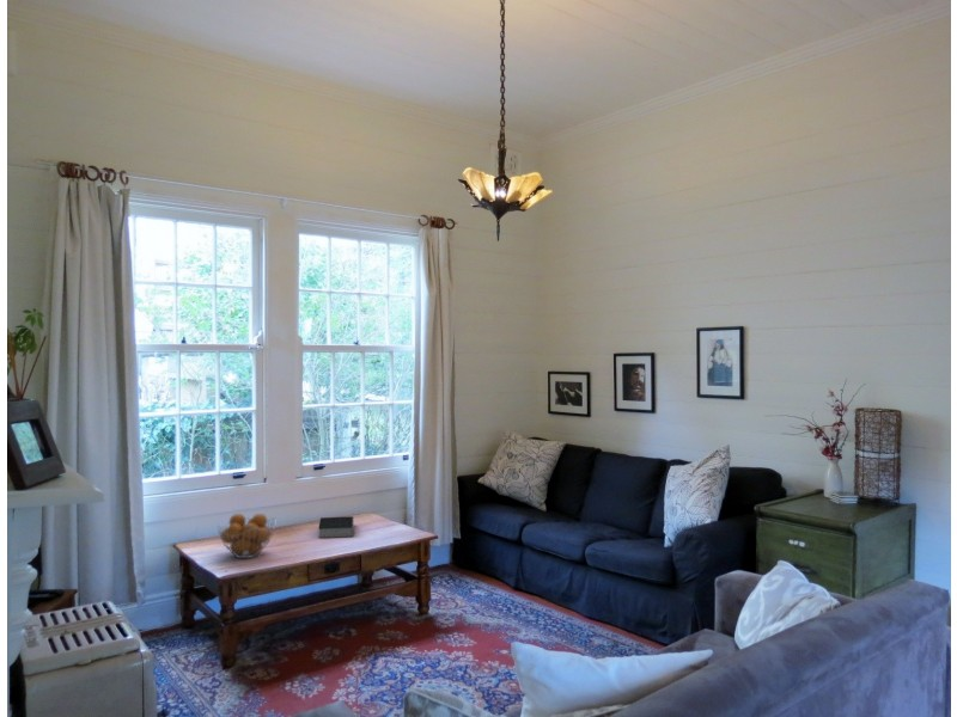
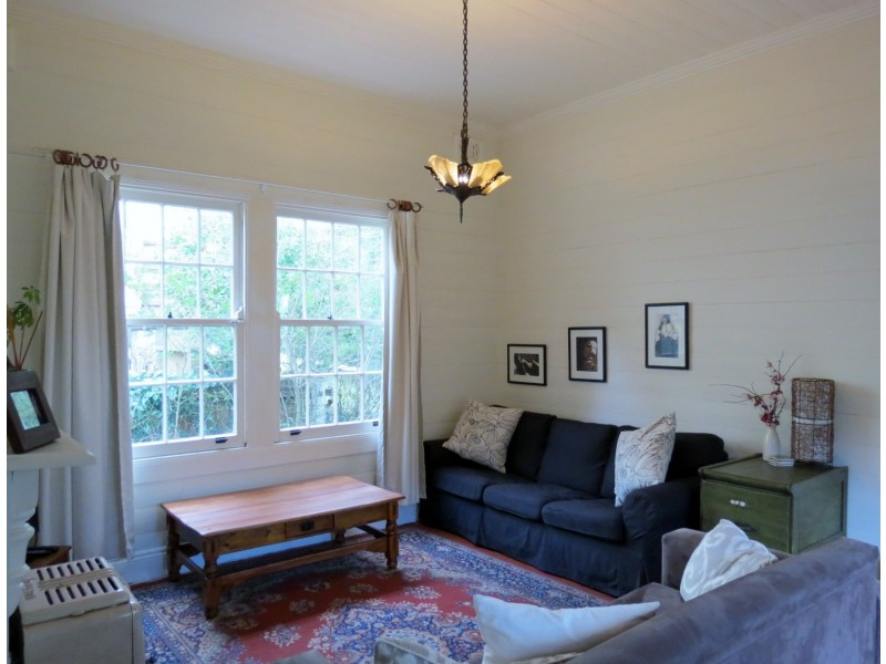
- book [317,515,355,539]
- fruit basket [217,513,276,559]
